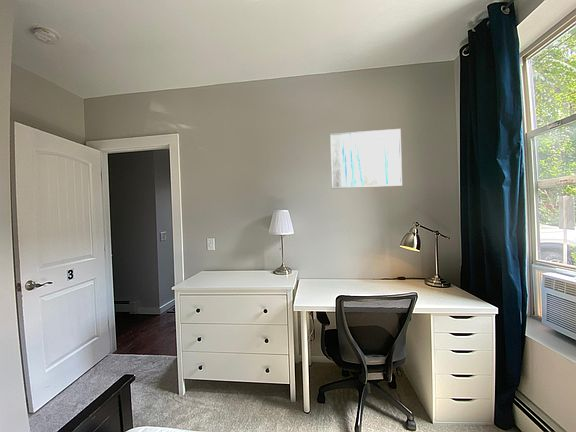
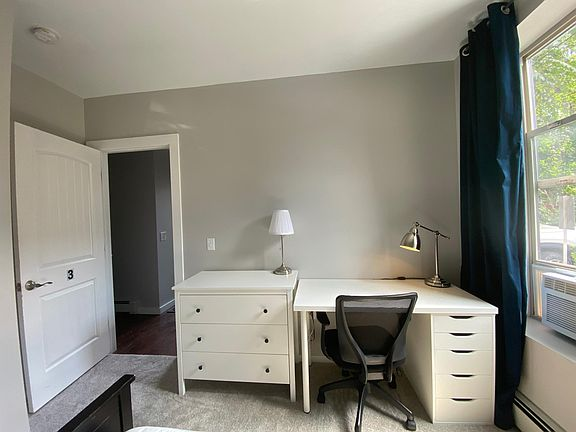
- wall art [329,128,403,190]
